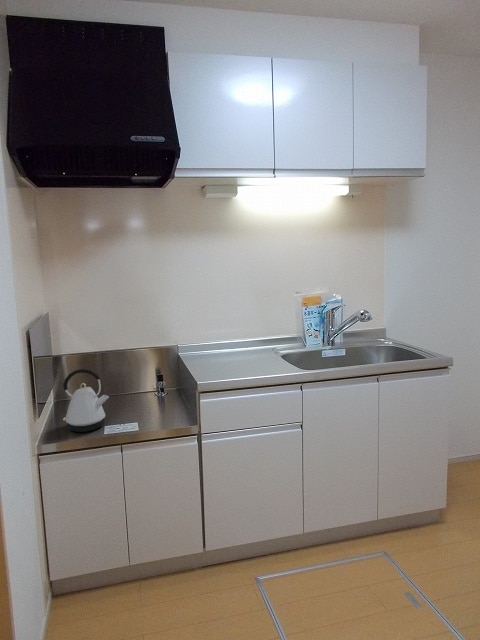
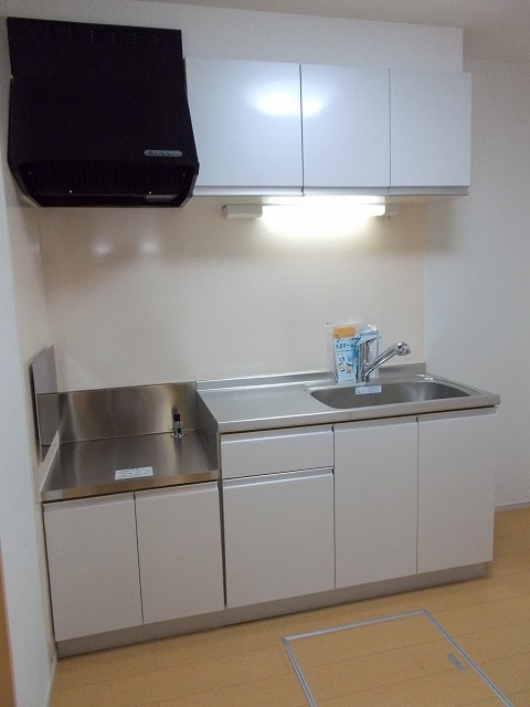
- kettle [62,368,110,433]
